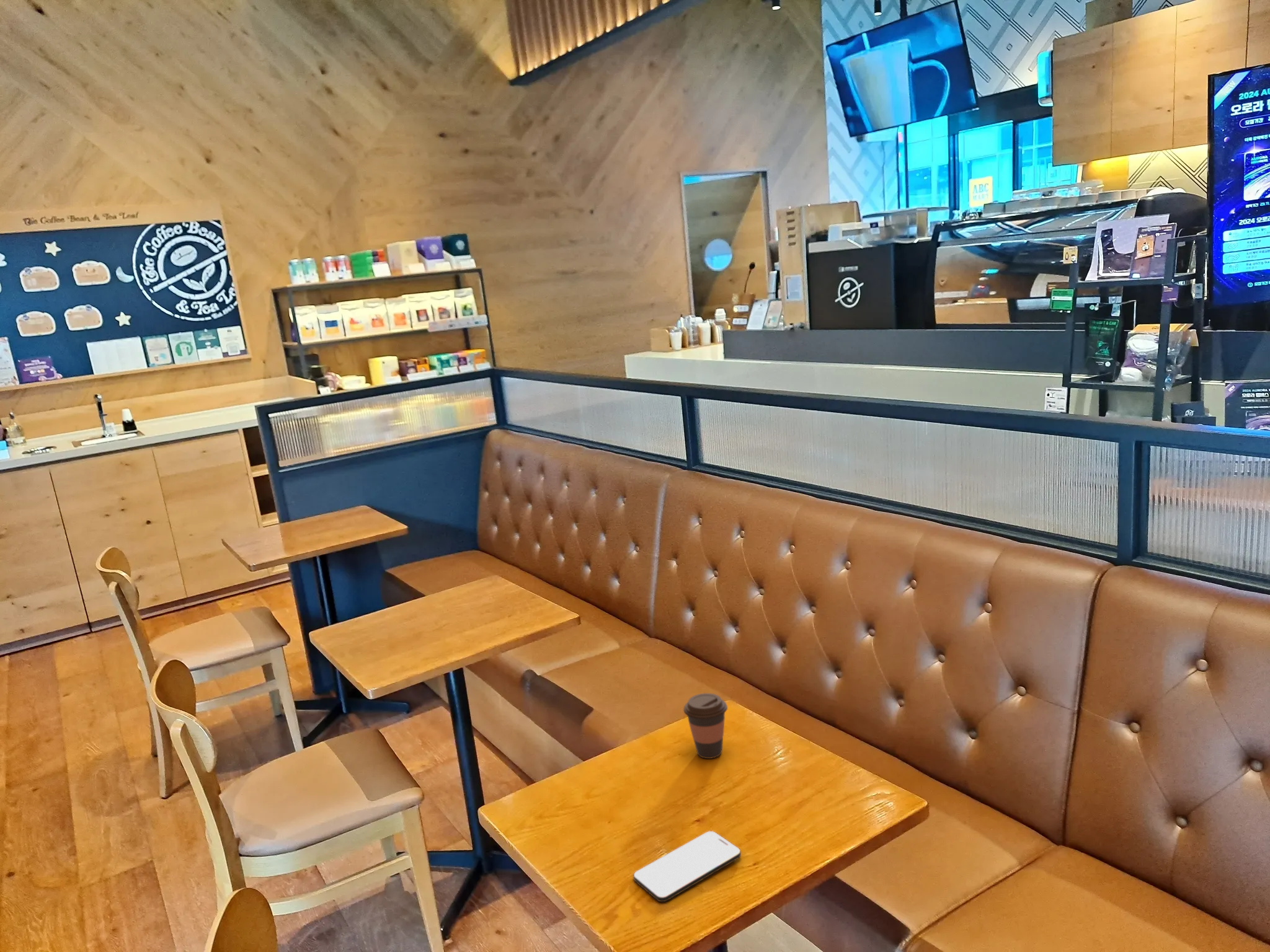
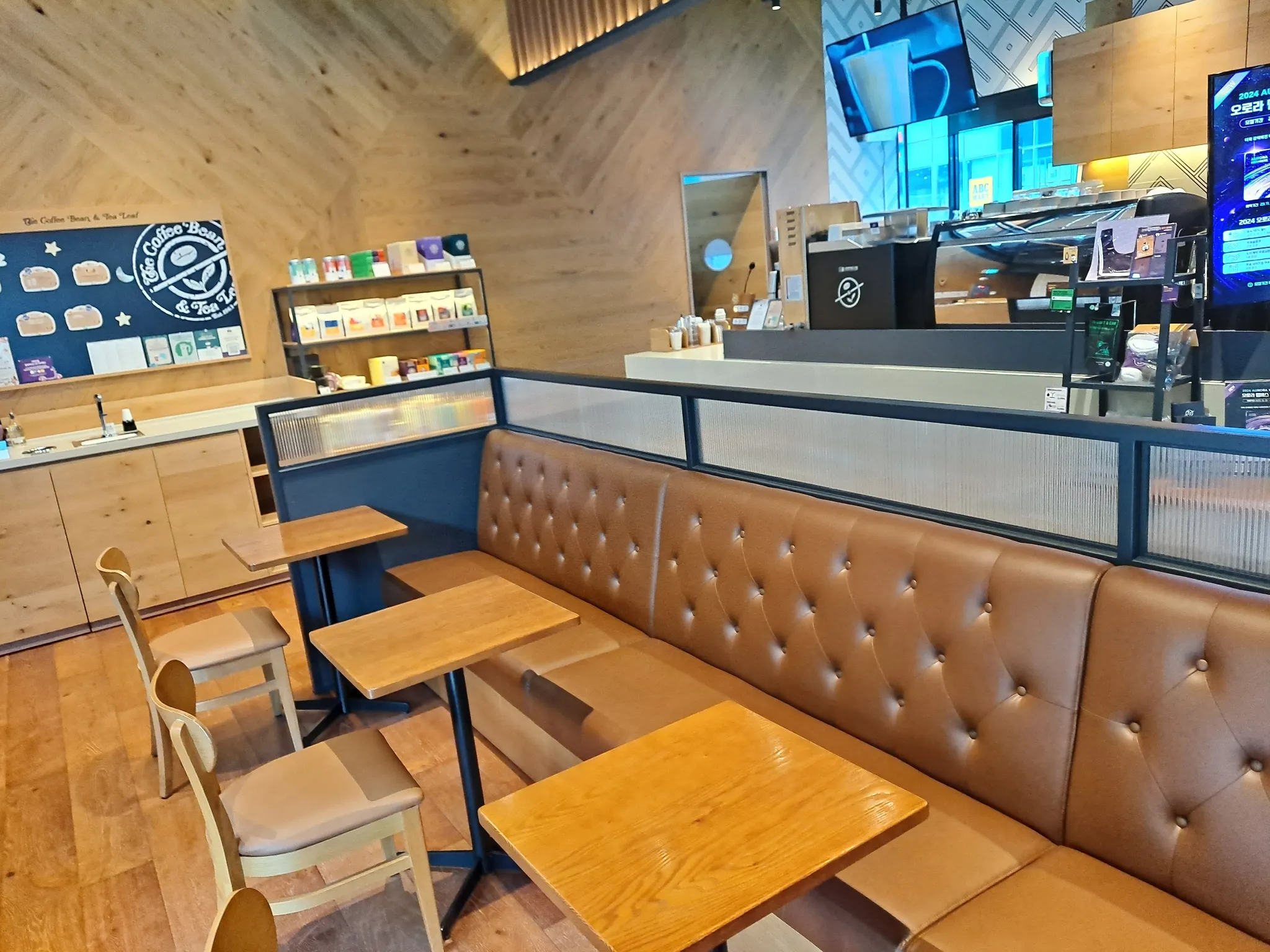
- smartphone [633,831,742,902]
- coffee cup [683,692,728,759]
